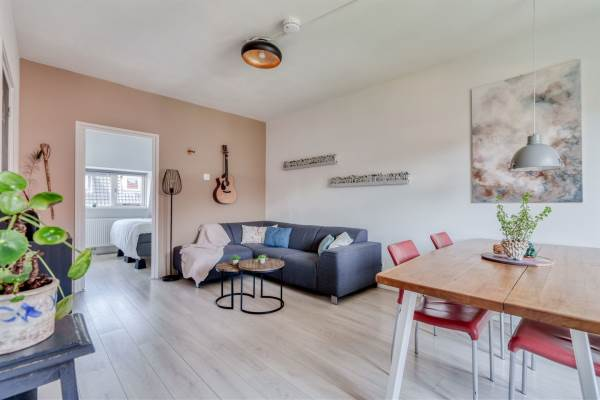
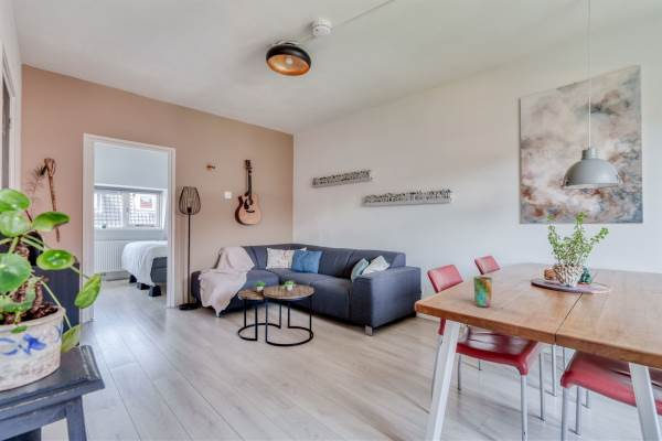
+ cup [472,276,493,309]
